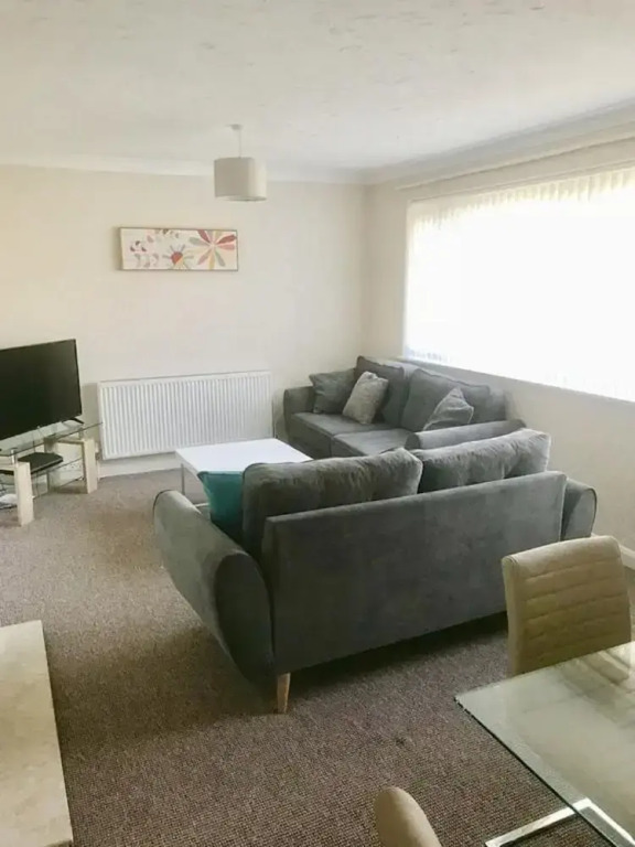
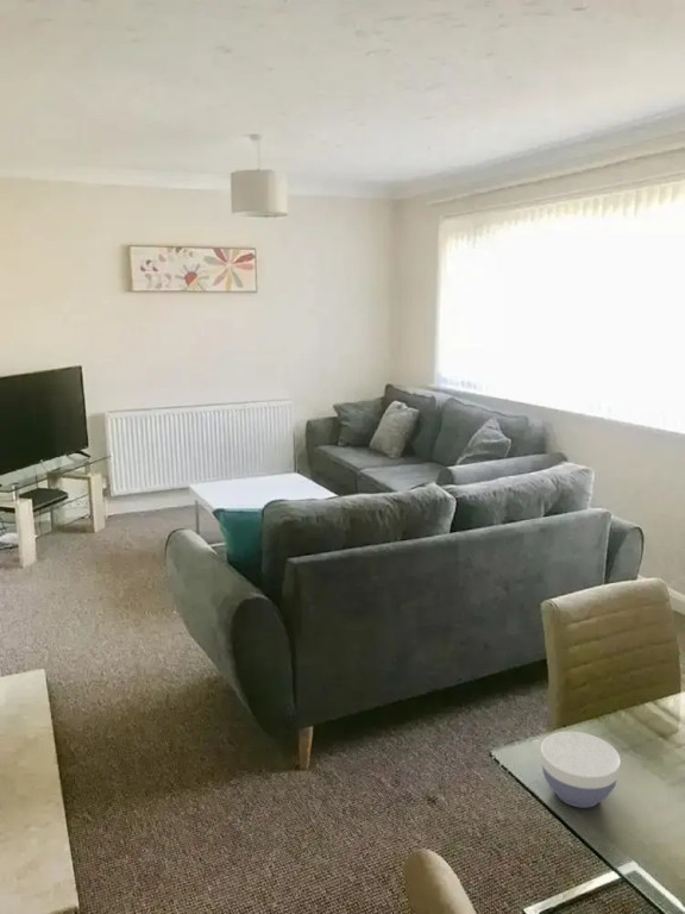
+ bowl [540,731,622,809]
